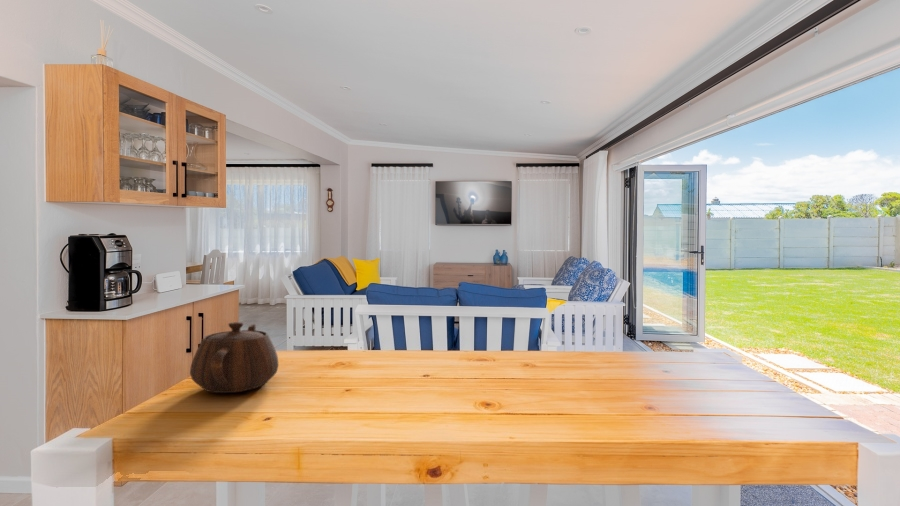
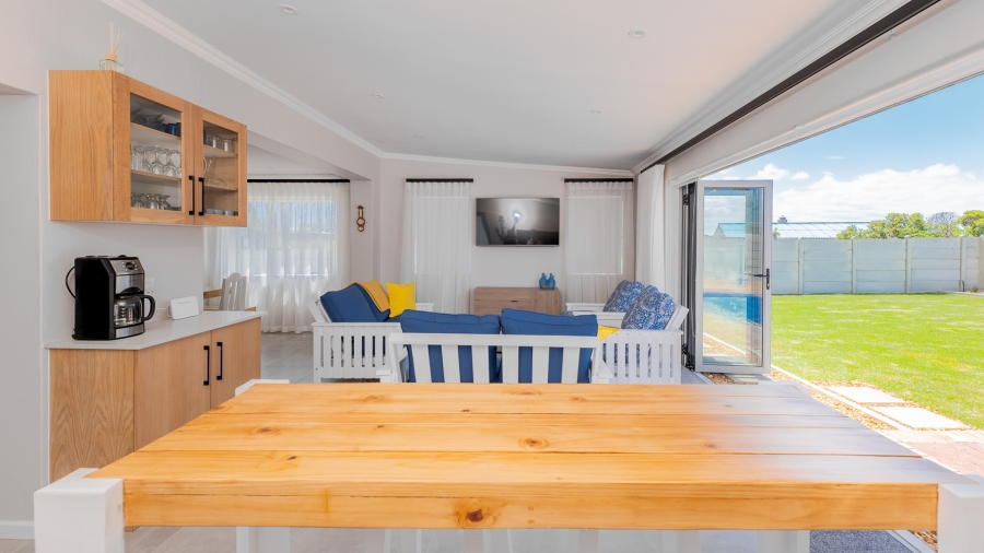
- teapot [189,321,279,394]
